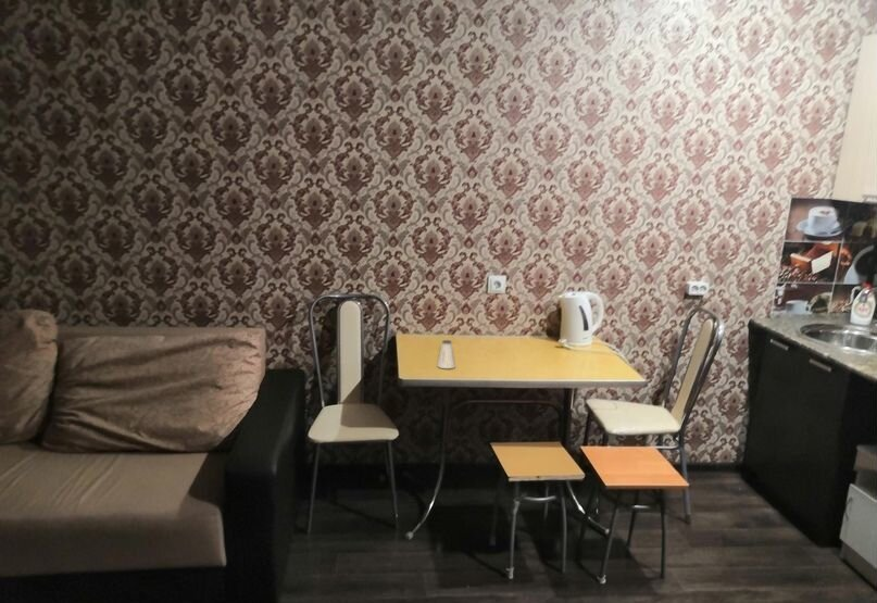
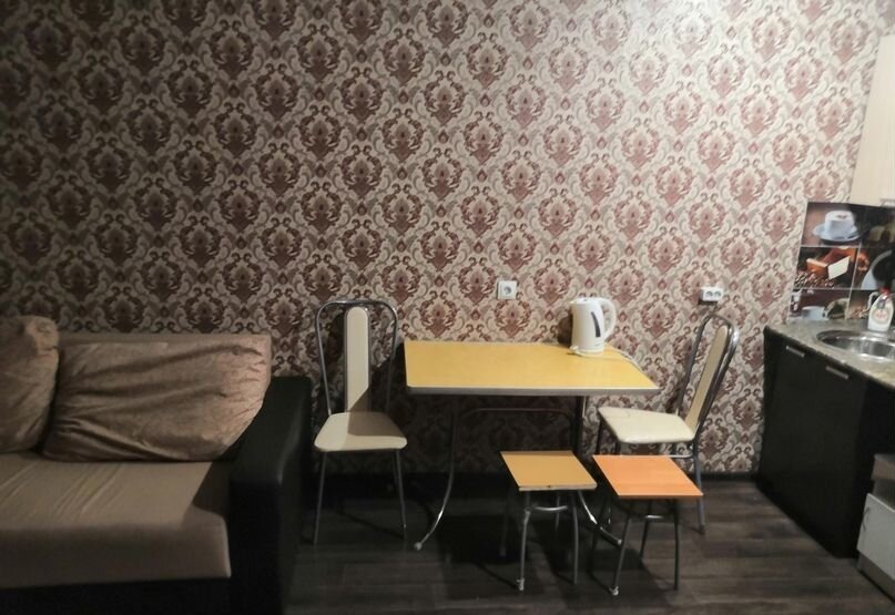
- saltshaker [436,339,456,369]
